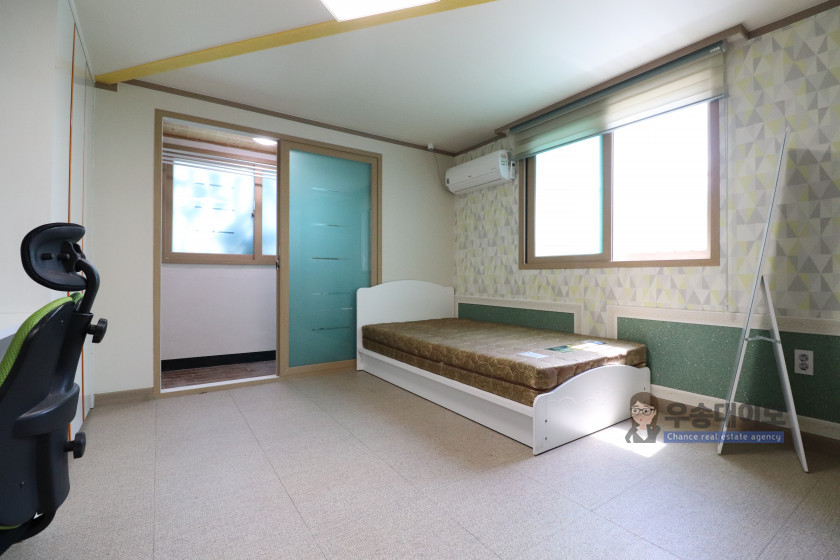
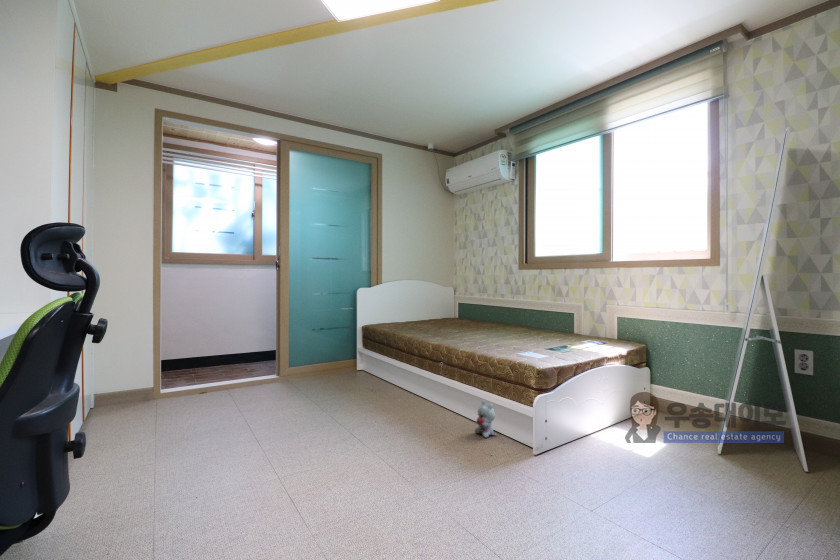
+ plush toy [474,399,498,439]
